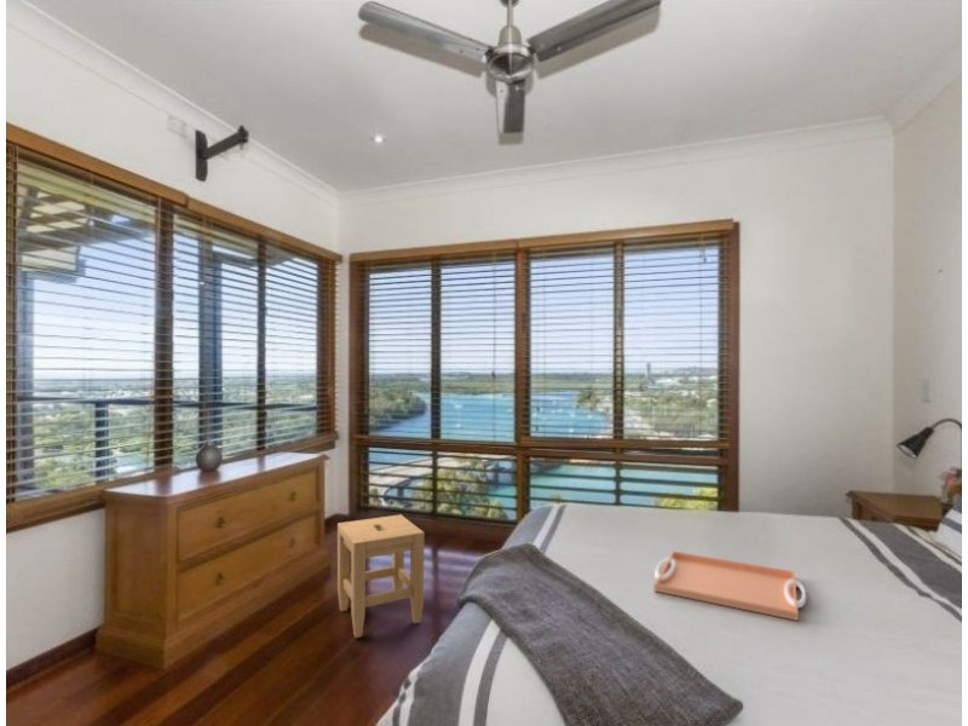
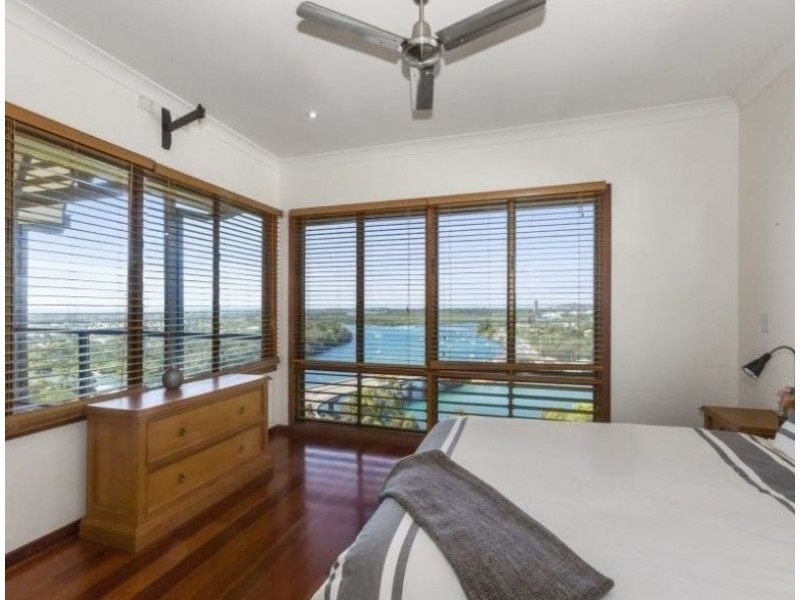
- serving tray [653,549,807,622]
- stool [336,513,426,639]
